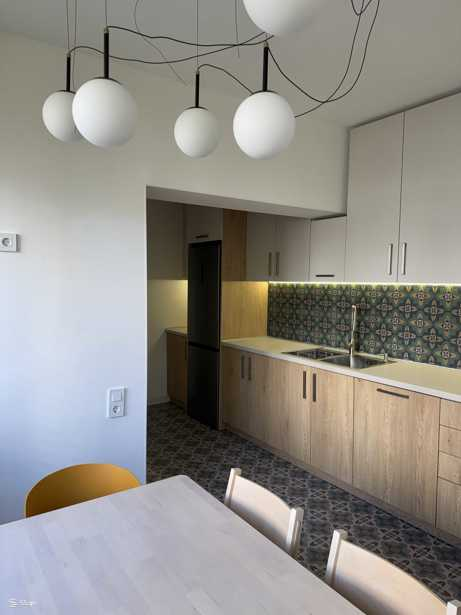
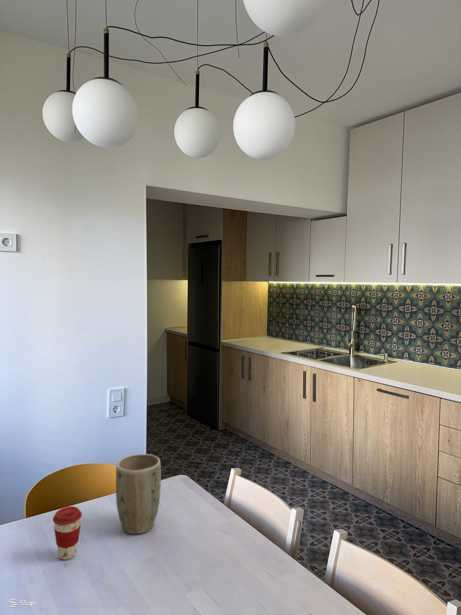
+ plant pot [115,453,162,535]
+ coffee cup [52,505,83,560]
